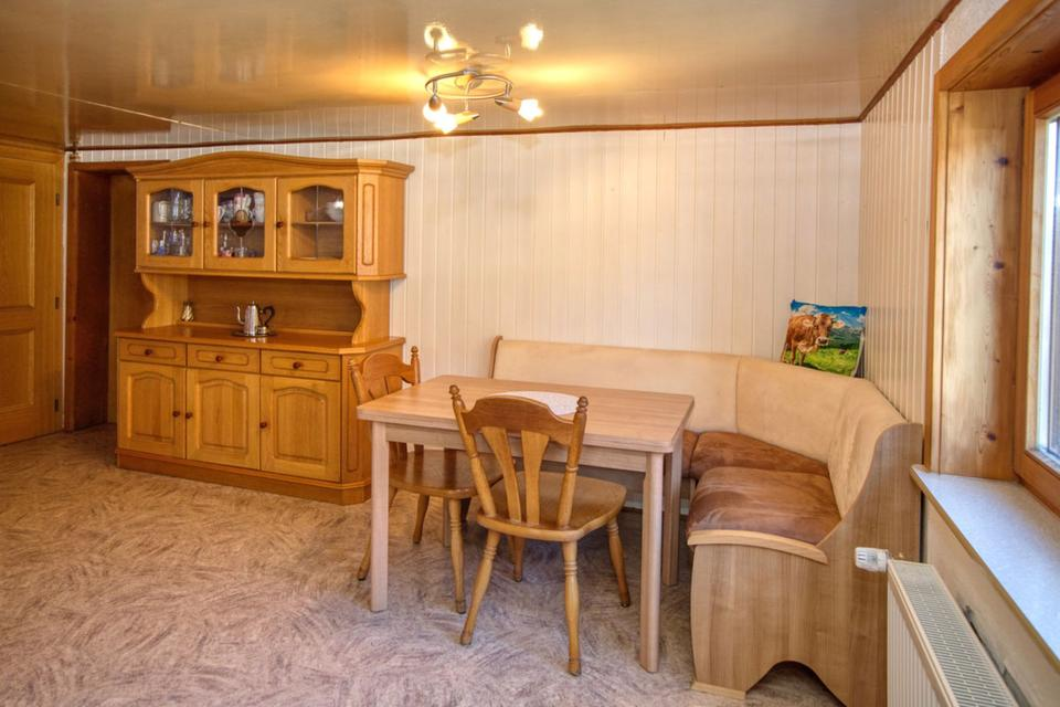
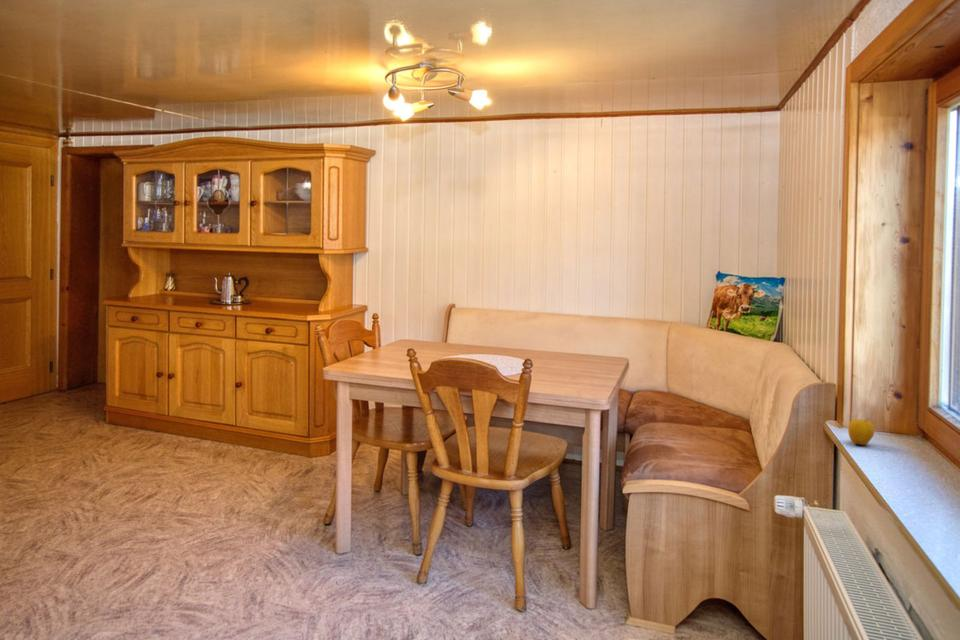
+ apple [847,418,875,446]
